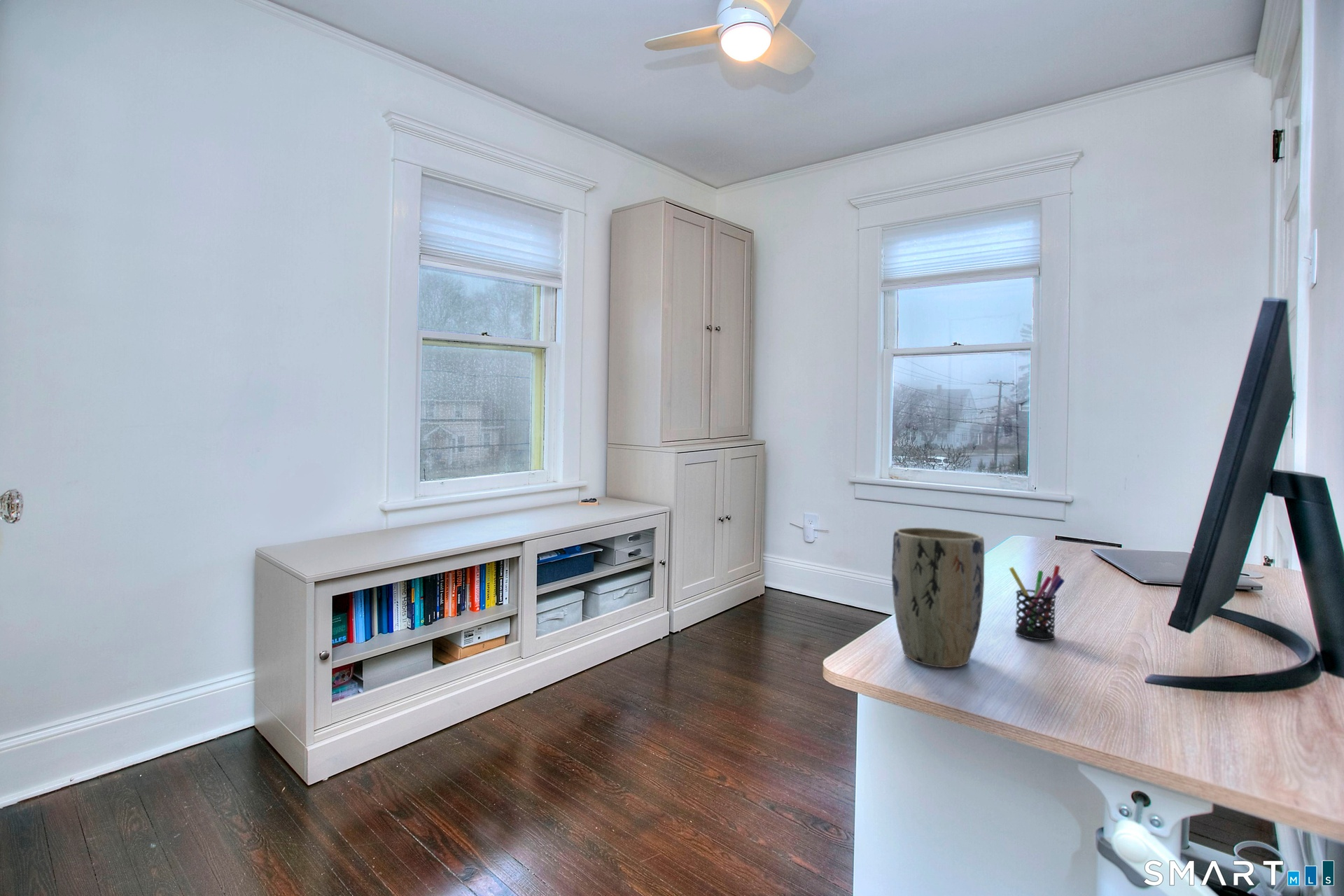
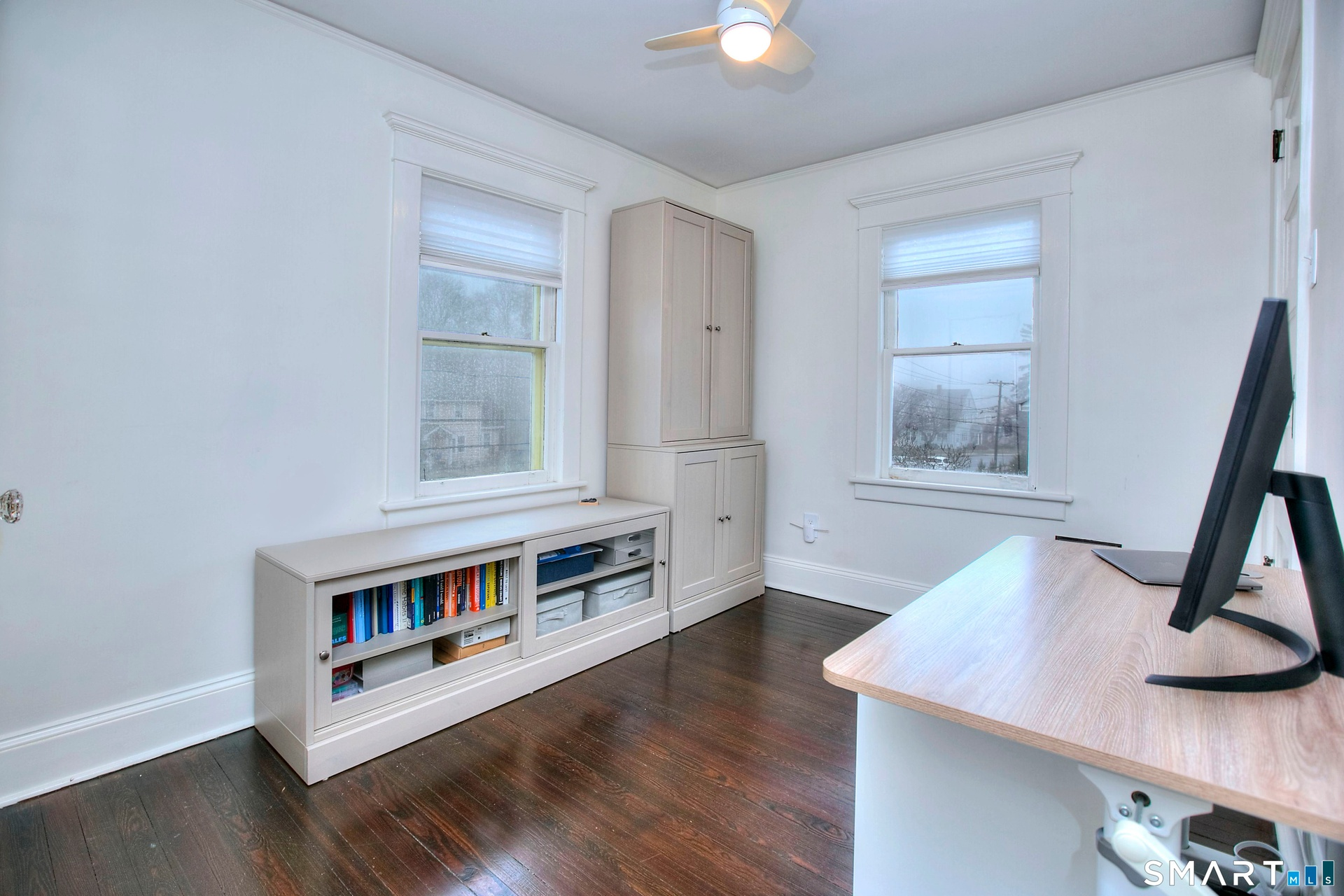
- pen holder [1008,564,1065,641]
- plant pot [891,527,985,668]
